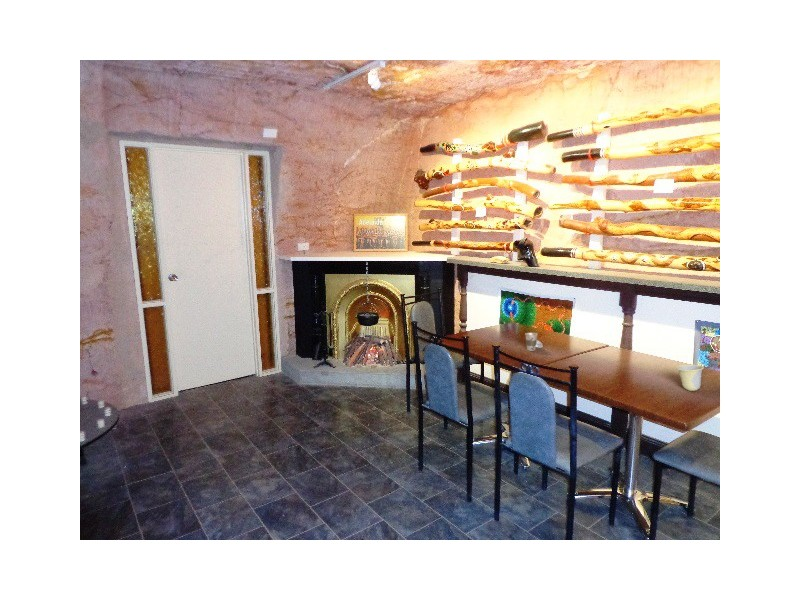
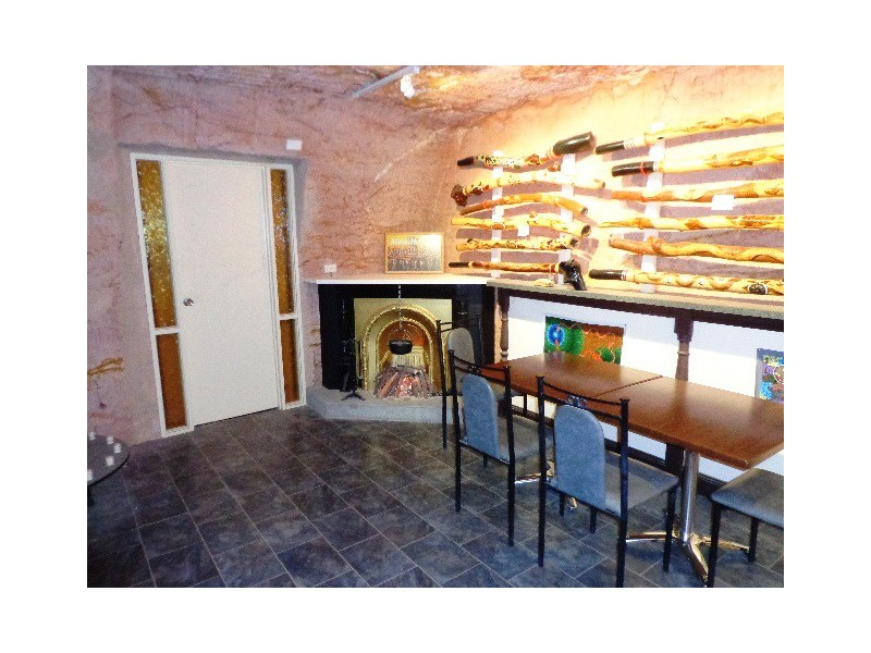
- cup [524,332,544,352]
- cup [675,363,705,392]
